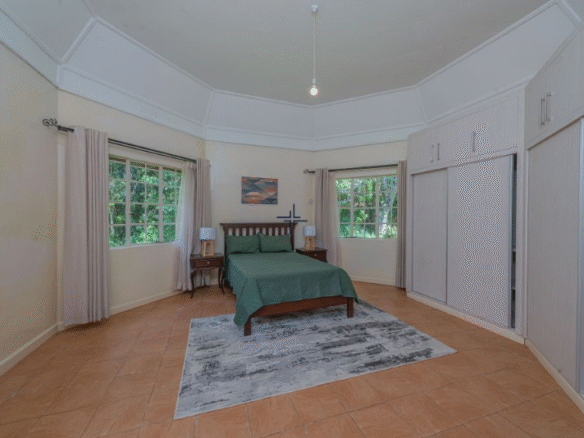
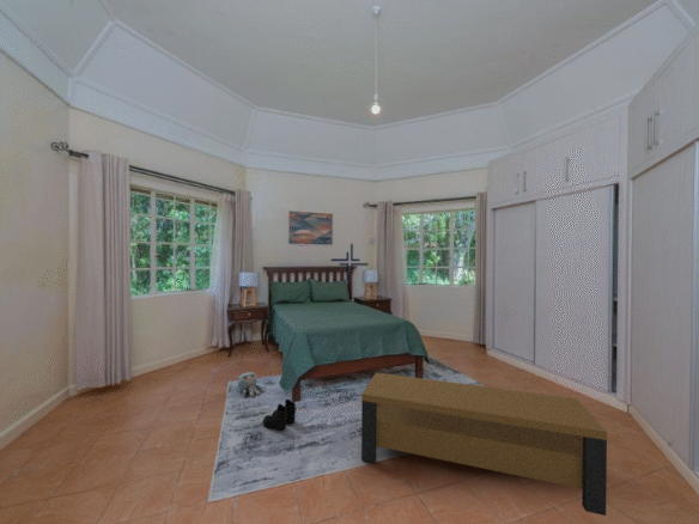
+ plush toy [237,371,263,398]
+ boots [261,398,297,432]
+ bench [360,372,608,517]
